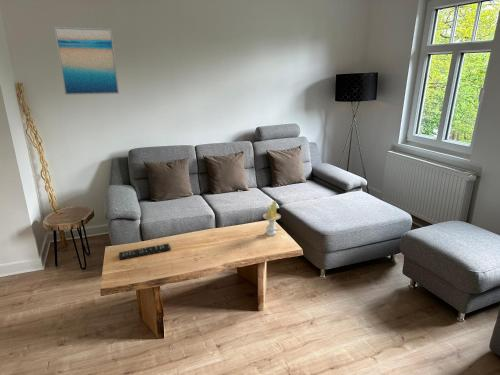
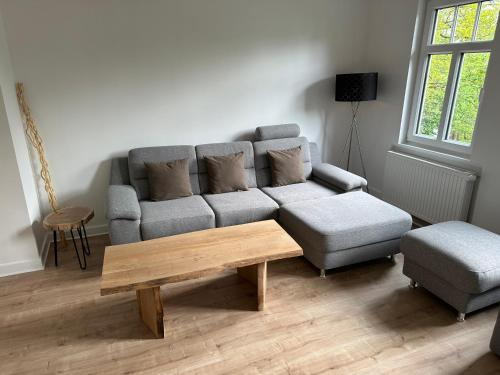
- remote control [118,242,172,261]
- candle [262,200,282,237]
- wall art [53,26,120,96]
